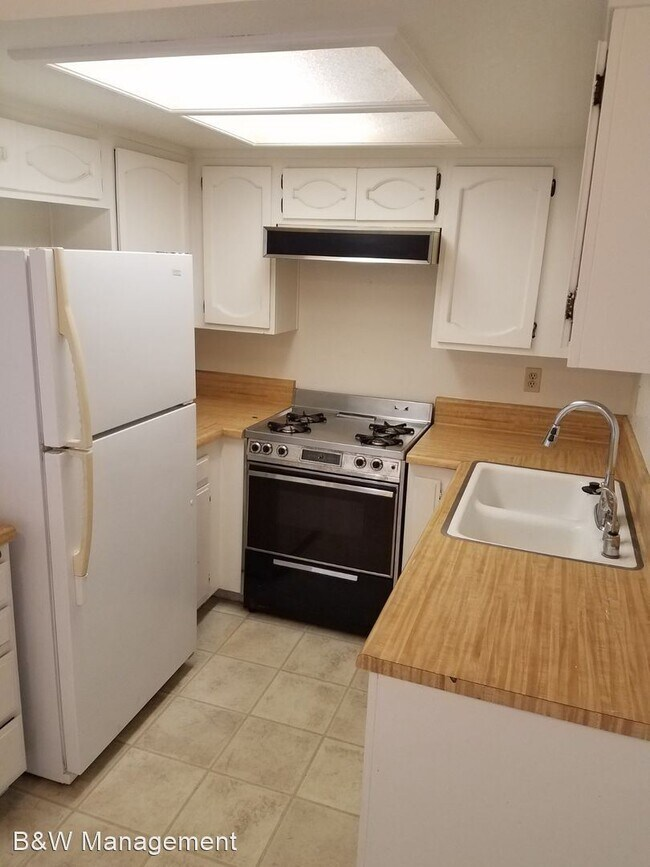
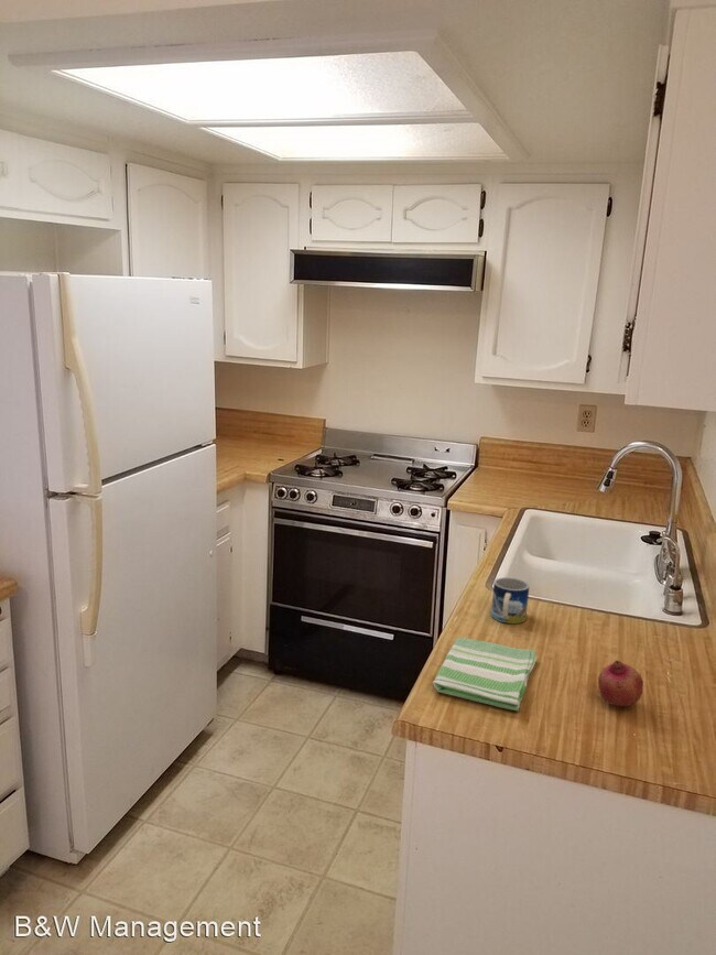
+ mug [490,576,530,625]
+ fruit [597,659,644,707]
+ dish towel [432,637,538,712]
